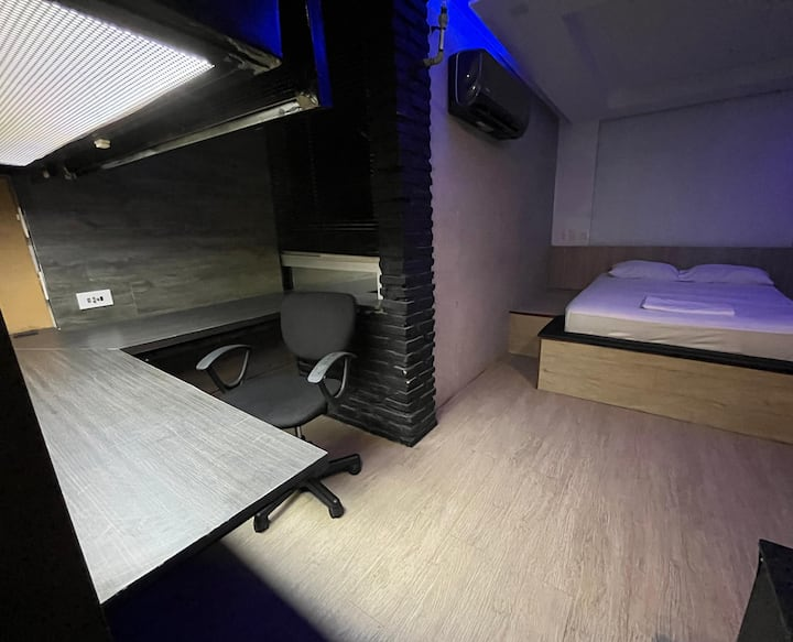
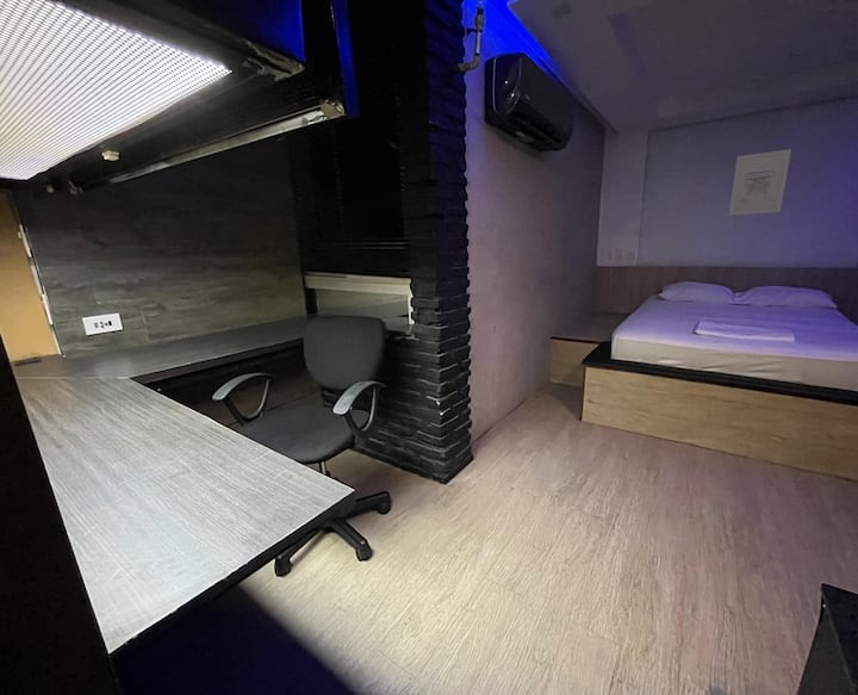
+ wall art [728,148,792,217]
